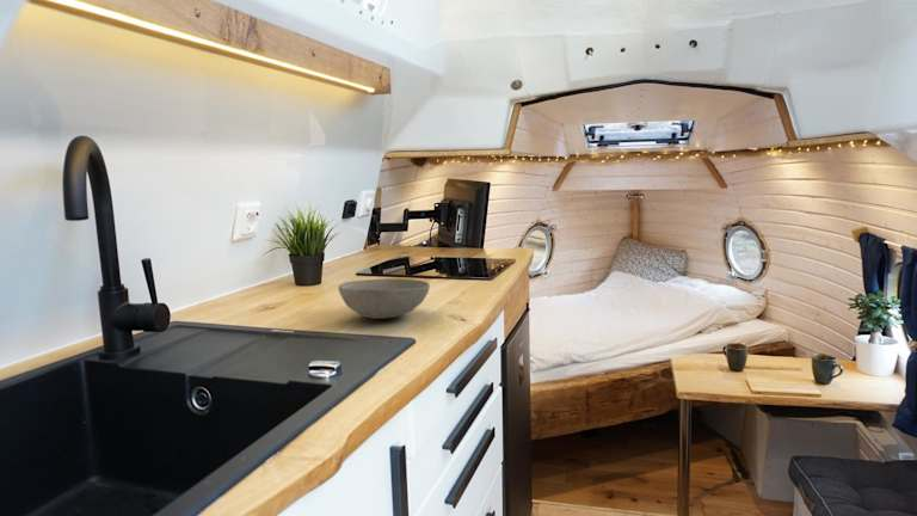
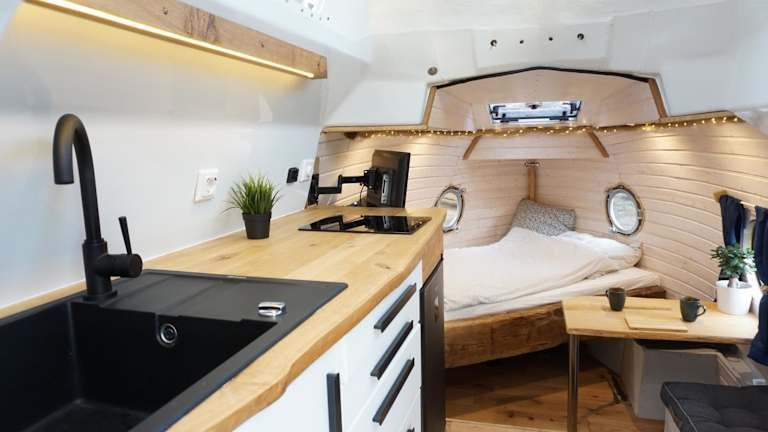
- bowl [337,277,431,320]
